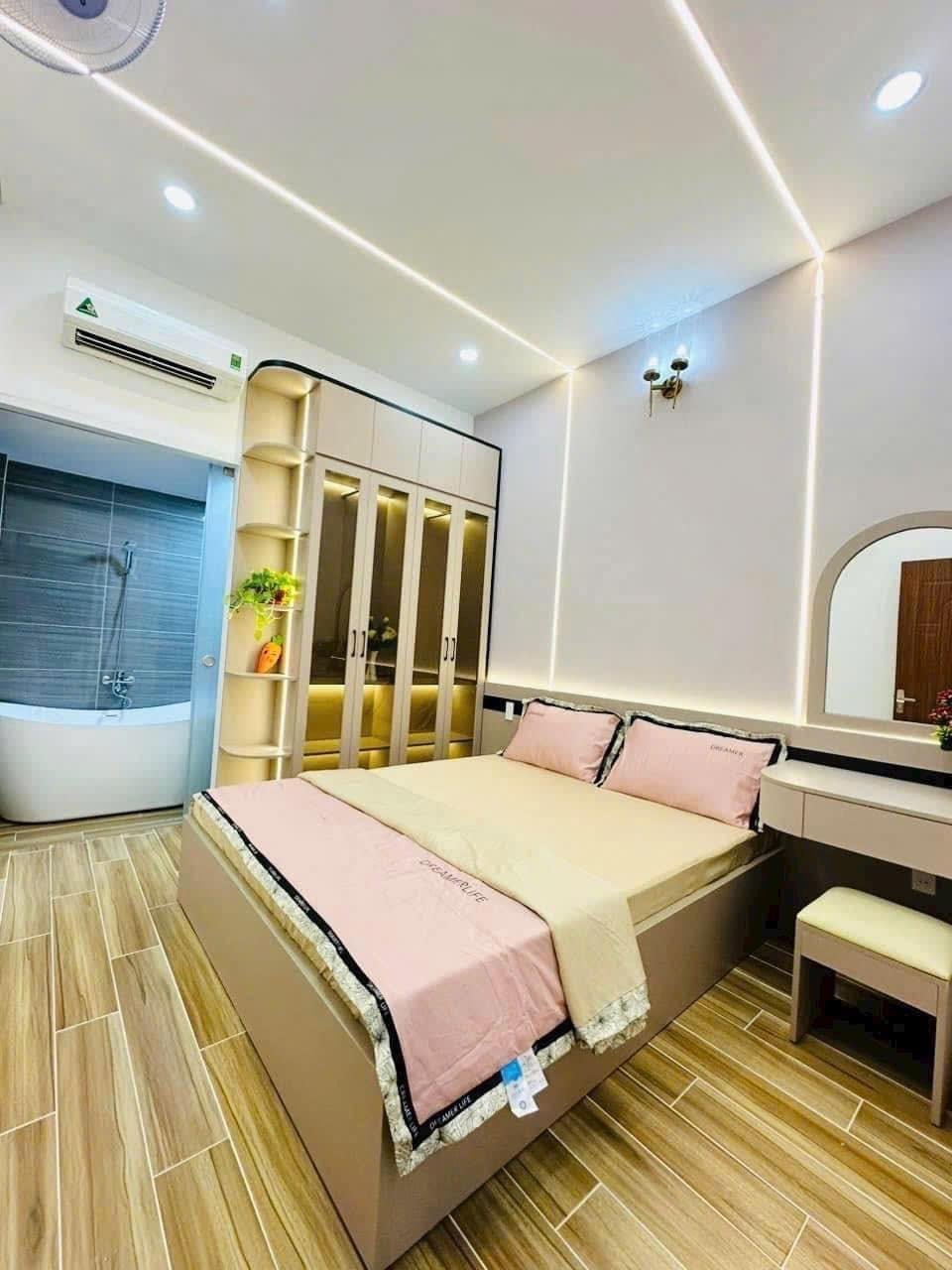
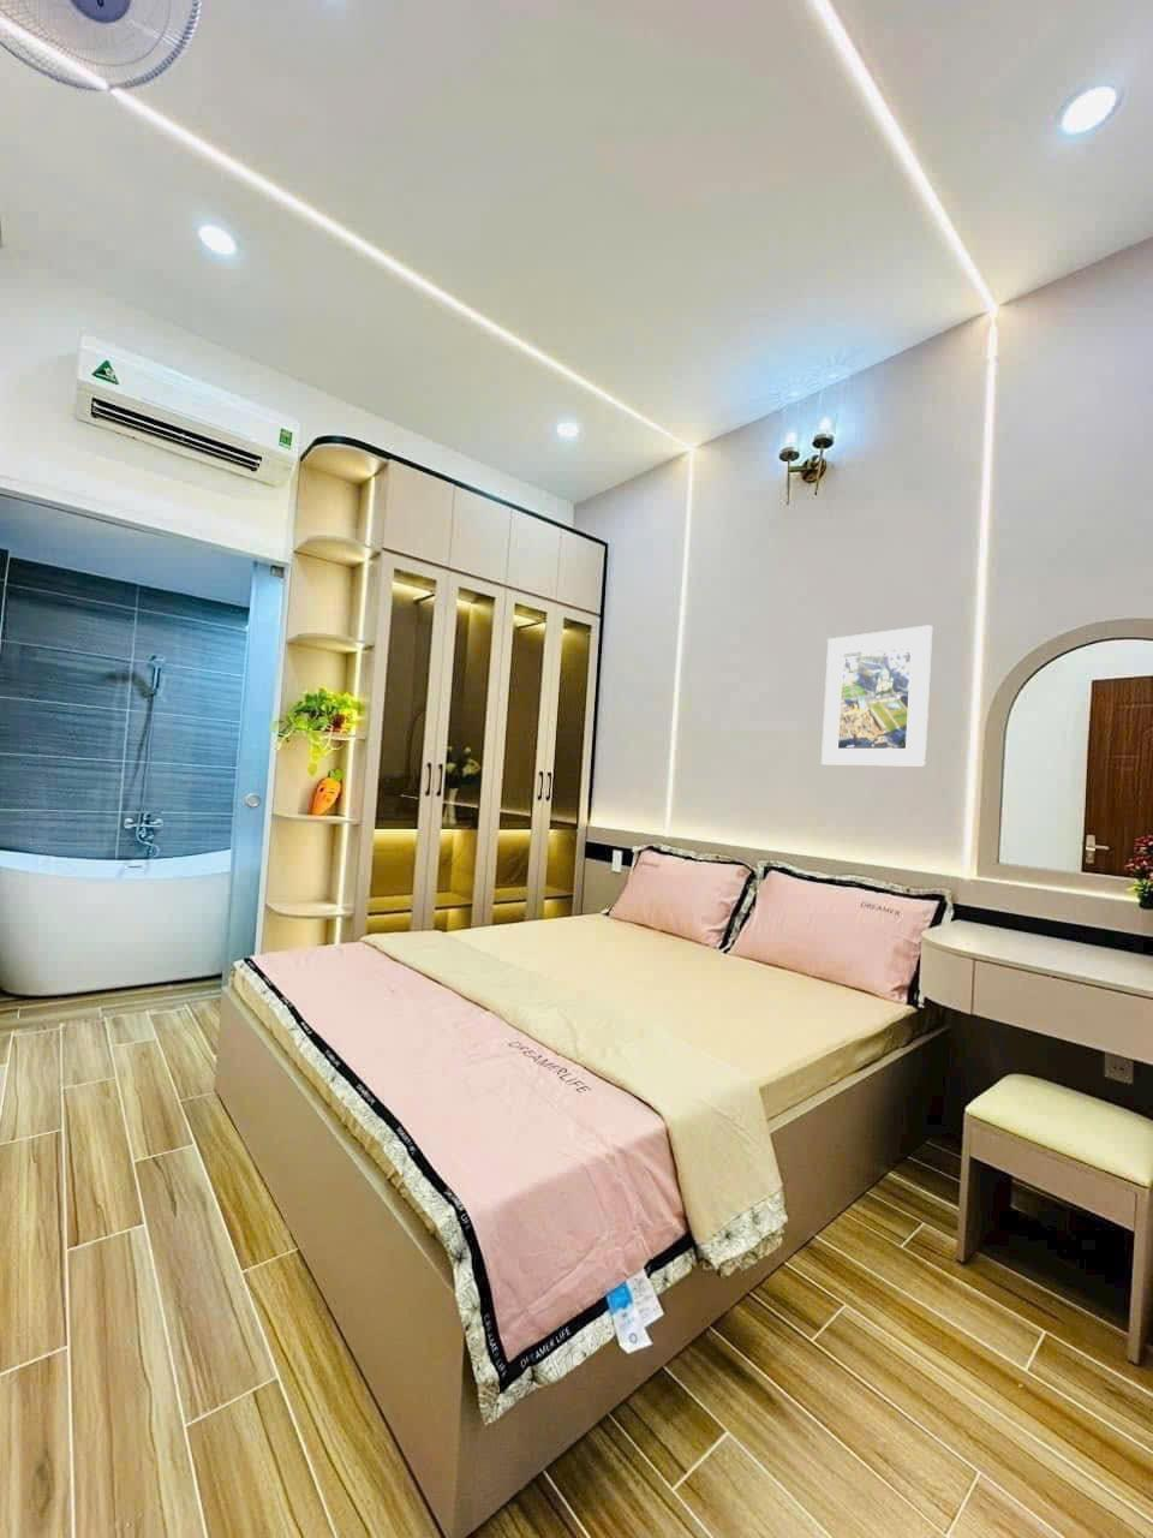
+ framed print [820,624,934,768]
